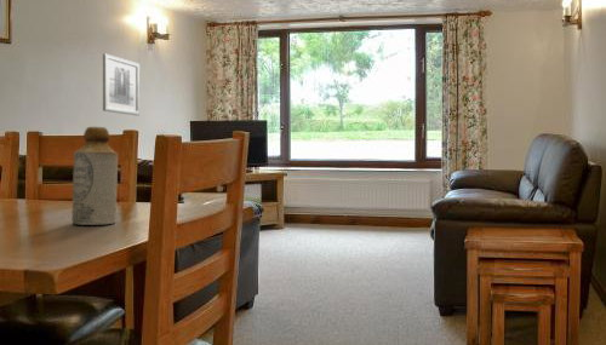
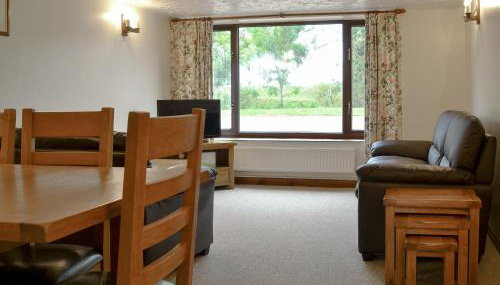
- wall art [102,53,141,116]
- bottle [70,126,119,226]
